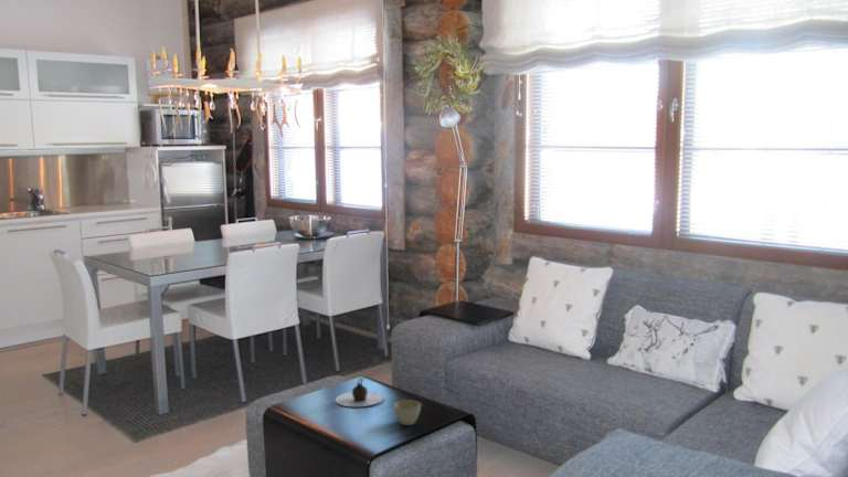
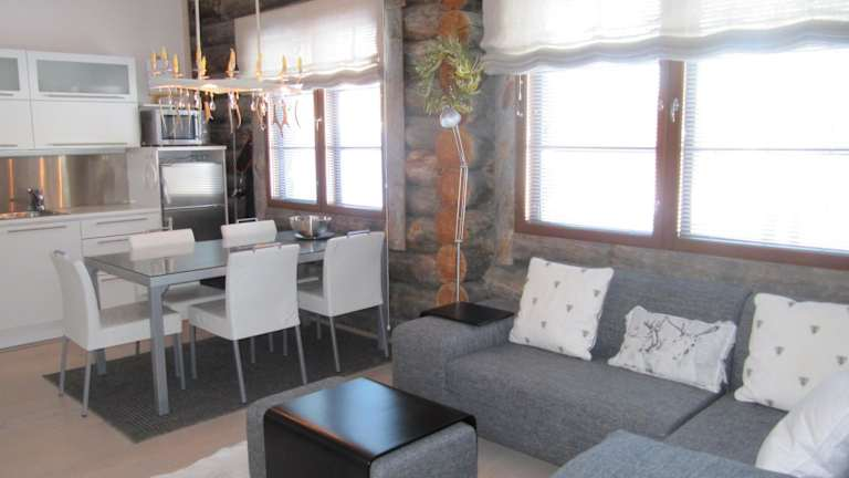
- flower pot [393,399,422,426]
- teapot [333,378,385,407]
